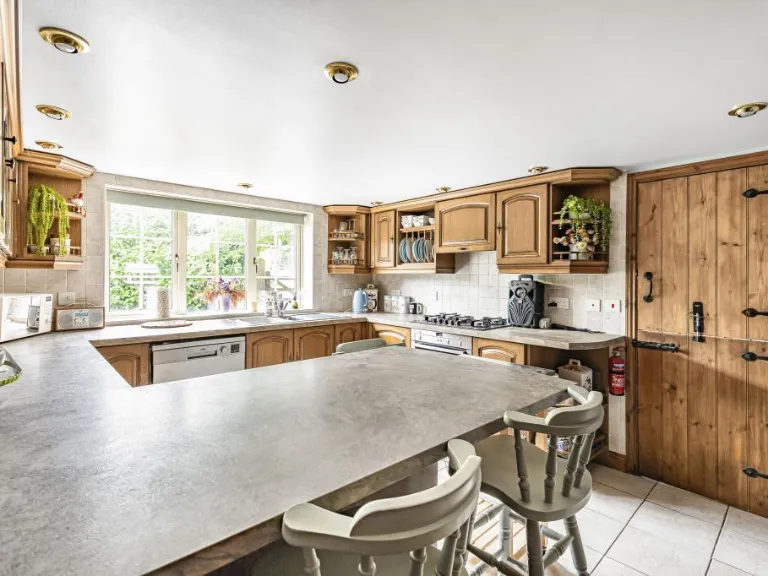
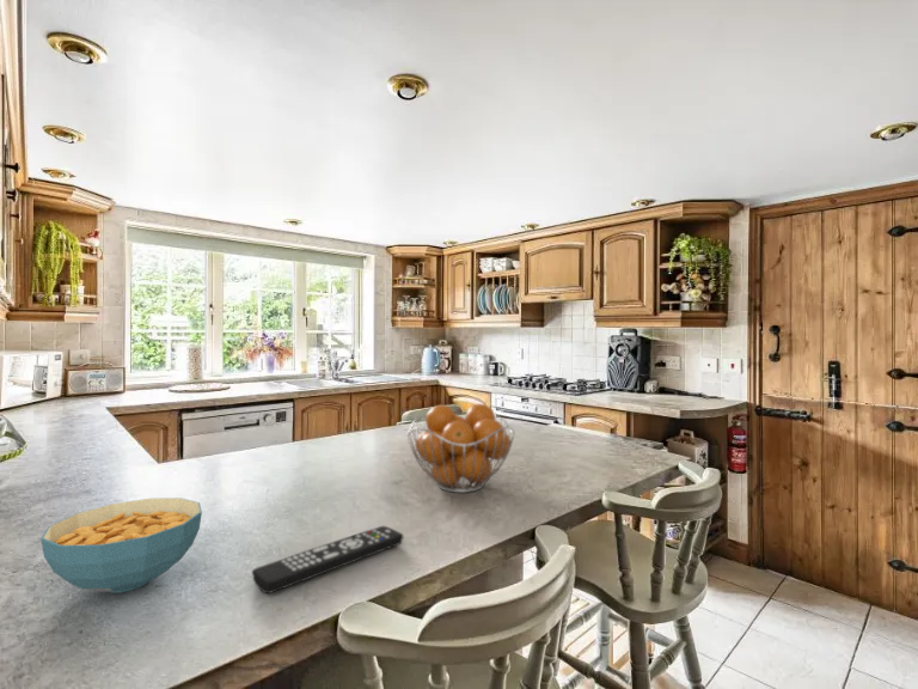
+ fruit basket [406,403,516,494]
+ remote control [251,525,404,595]
+ cereal bowl [39,496,203,595]
